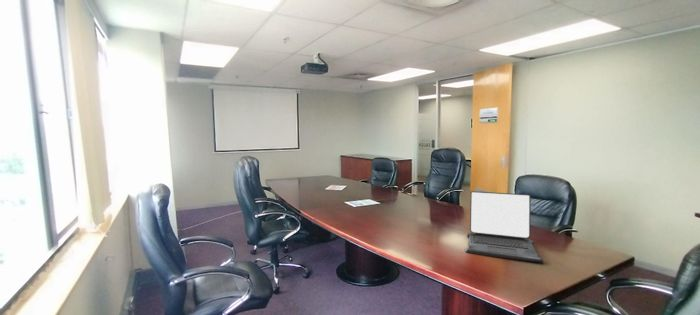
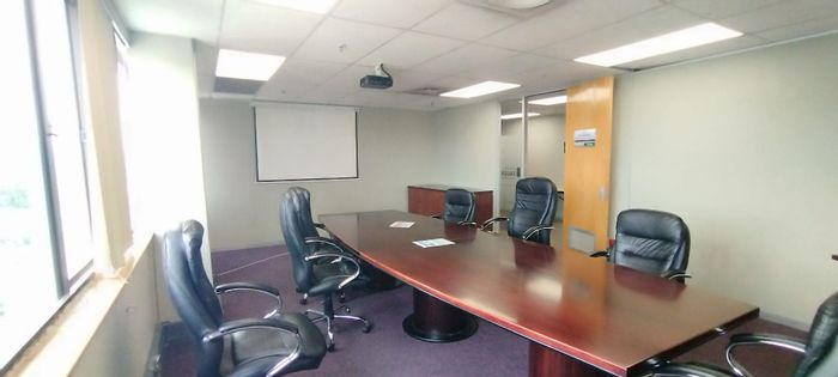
- laptop [464,190,545,264]
